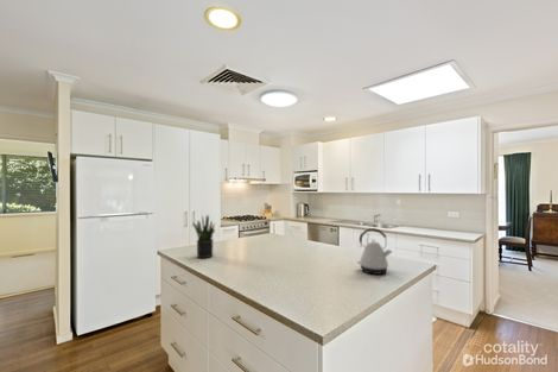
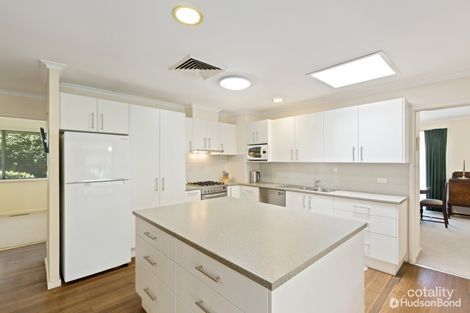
- kettle [356,227,393,276]
- potted plant [191,214,216,259]
